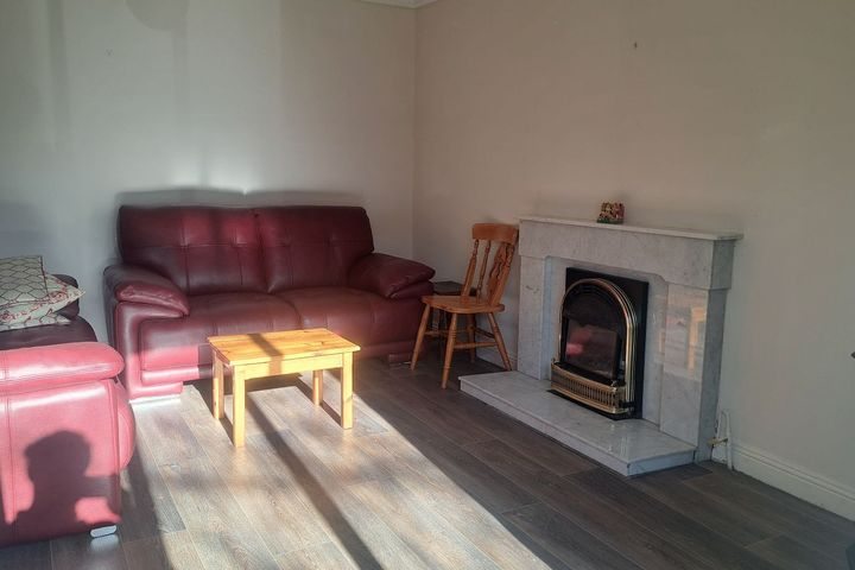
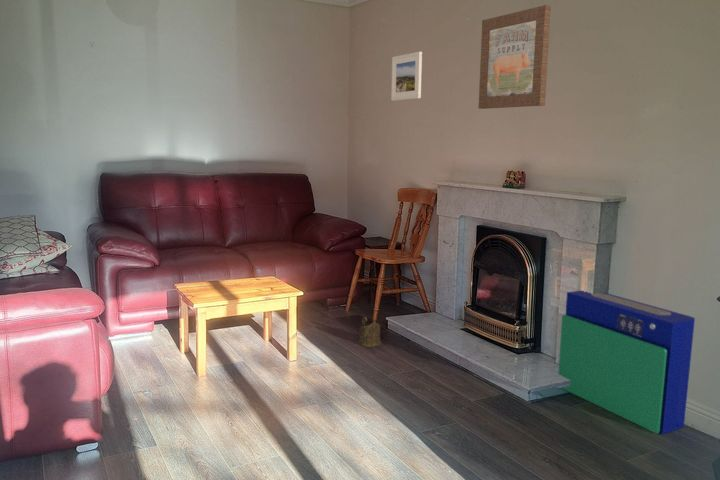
+ bucket [357,316,382,347]
+ wall art [478,4,552,110]
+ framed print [390,51,423,102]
+ air purifier [557,290,696,435]
